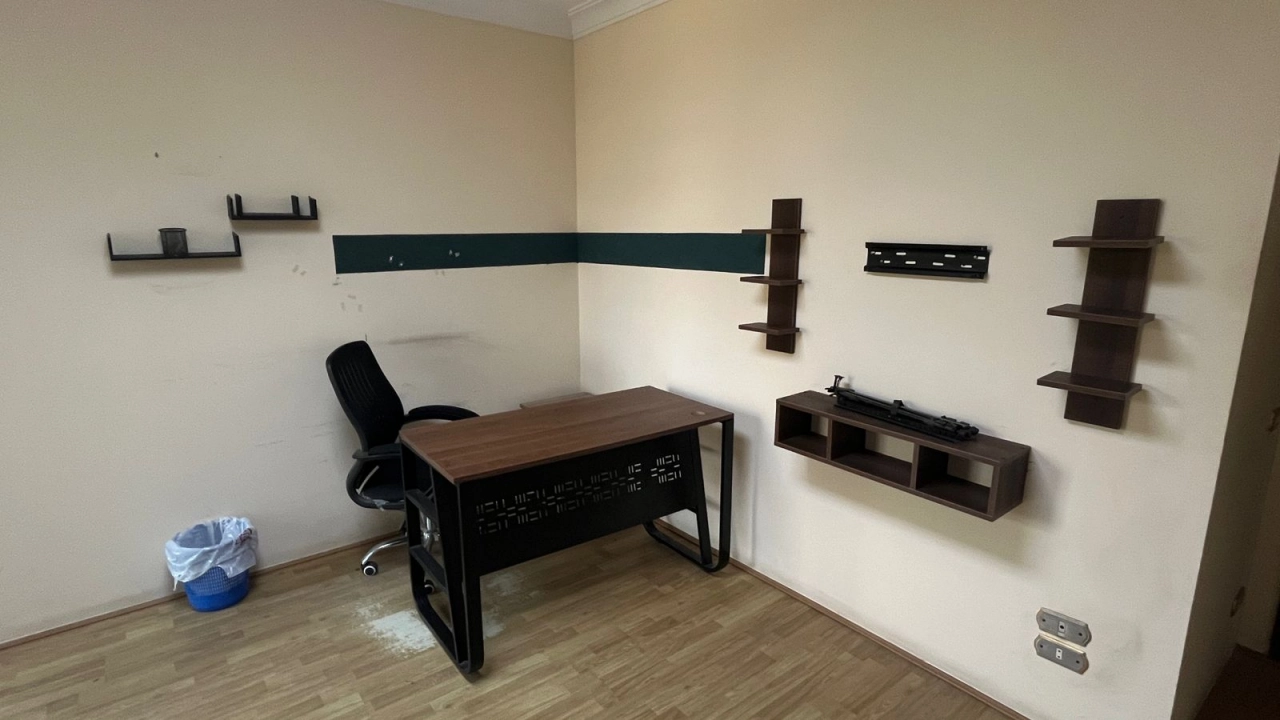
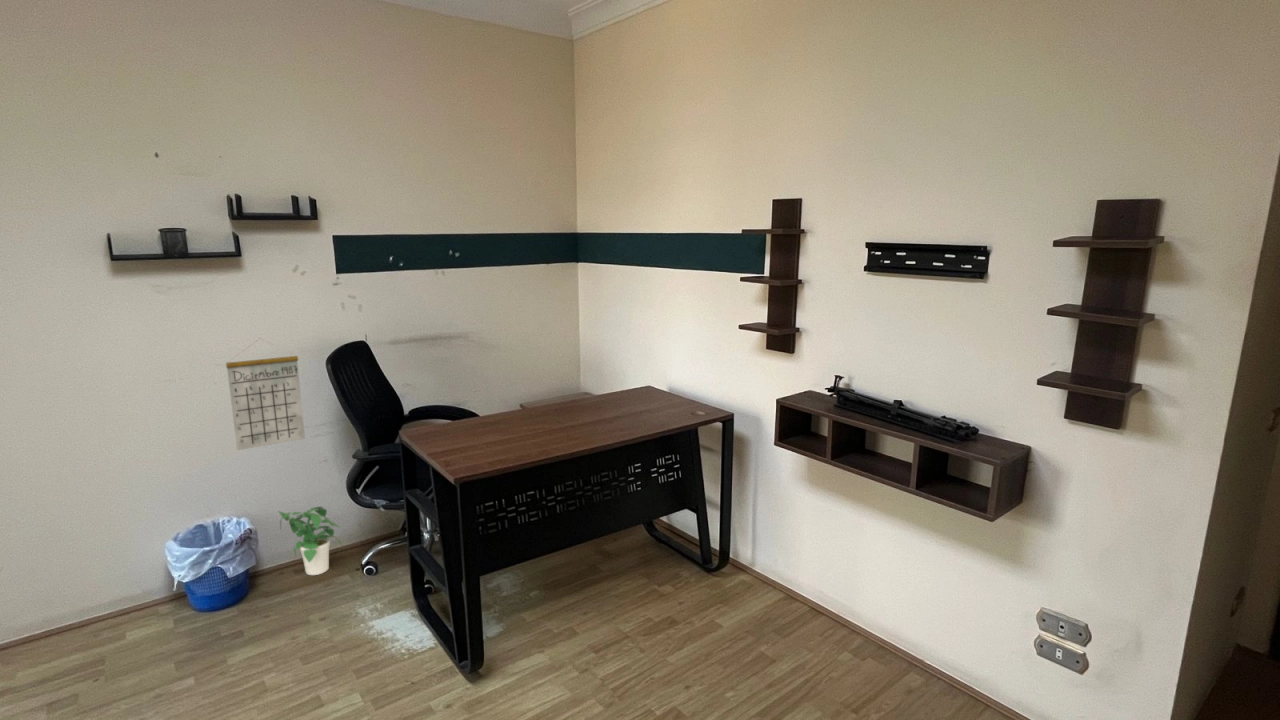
+ calendar [225,338,306,451]
+ potted plant [277,506,343,576]
